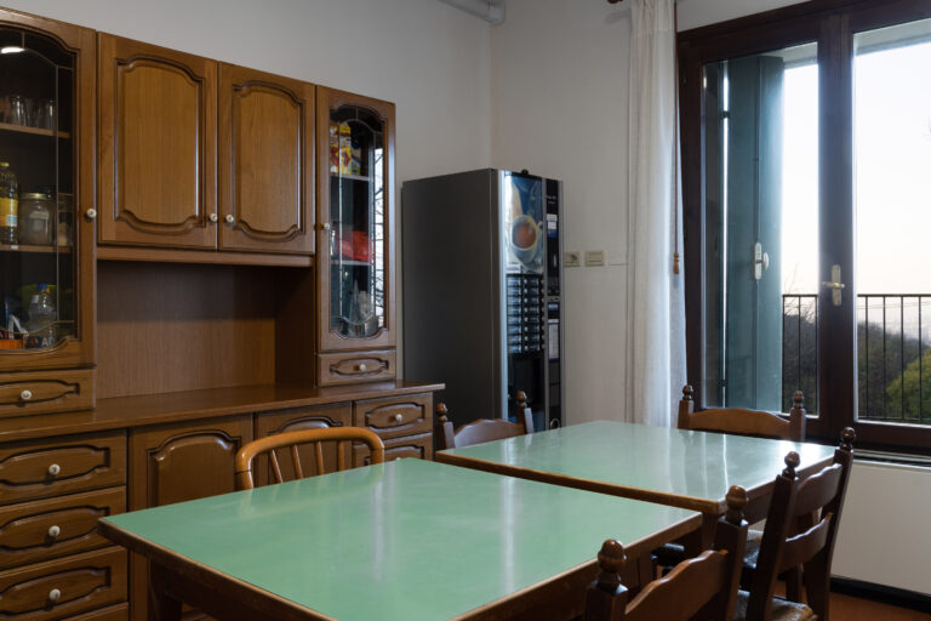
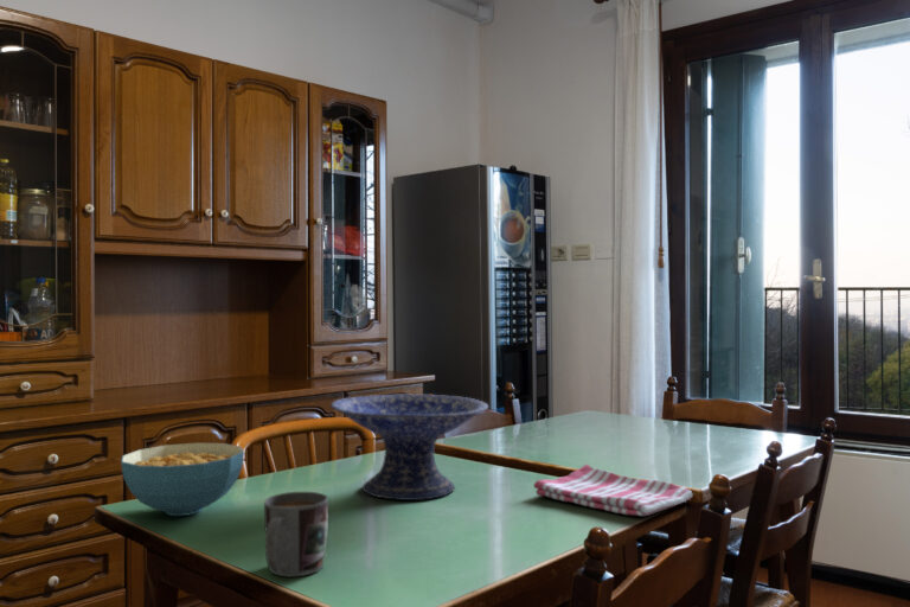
+ dish towel [533,464,693,517]
+ cereal bowl [120,442,245,517]
+ decorative bowl [329,394,489,501]
+ mug [263,491,329,577]
